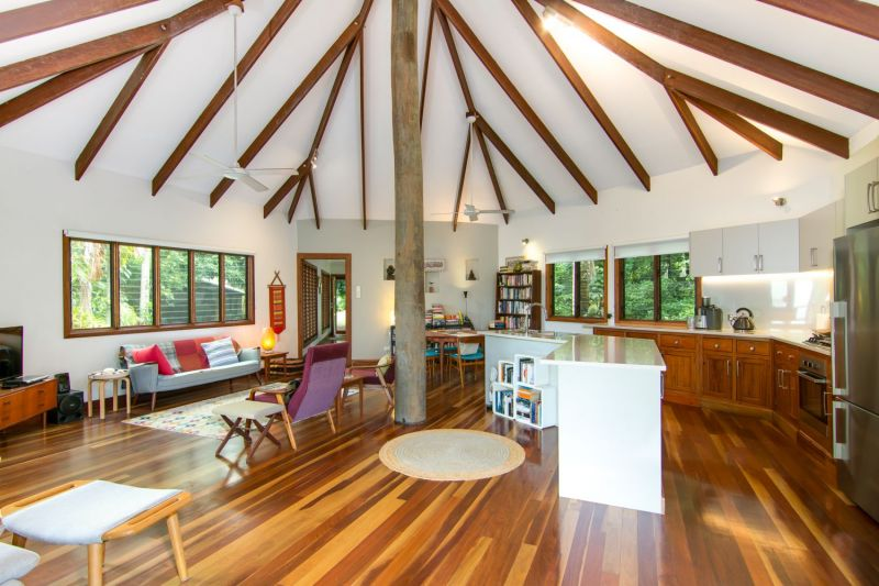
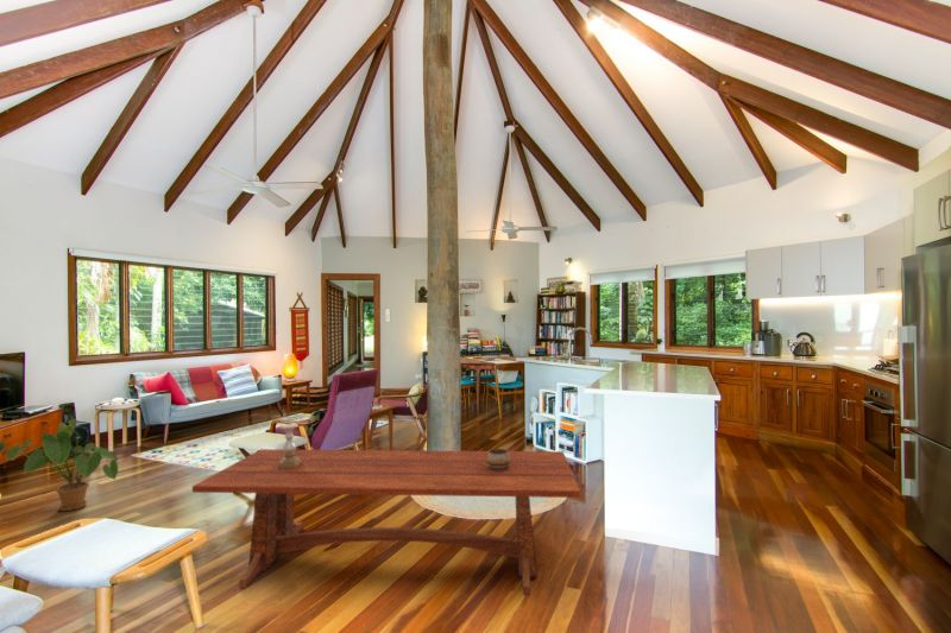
+ dining table [191,448,581,596]
+ house plant [0,417,119,512]
+ candle holder [277,423,302,469]
+ decorative bowl [486,448,511,470]
